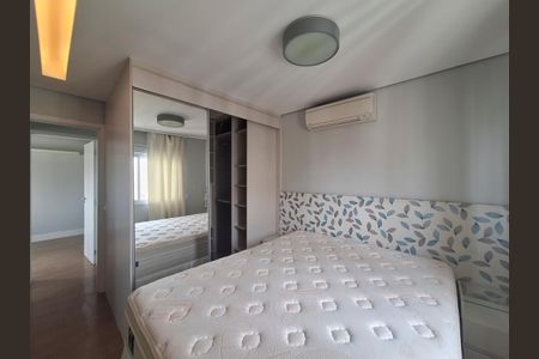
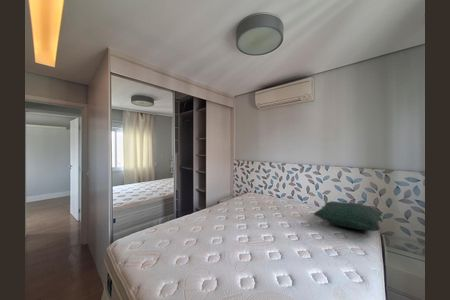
+ pillow [312,201,383,232]
